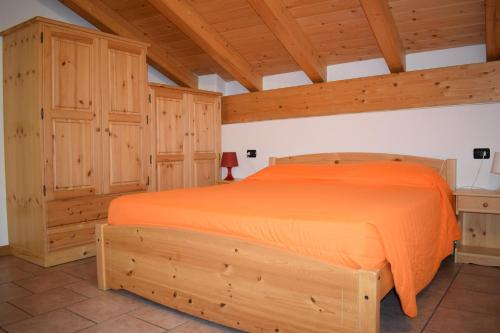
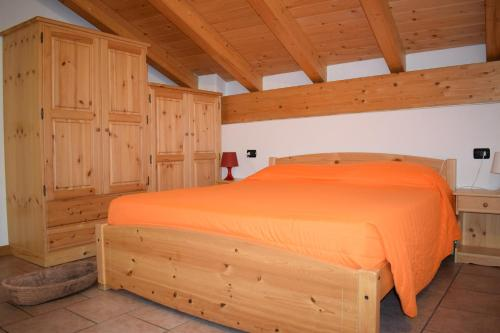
+ basket [1,260,99,306]
